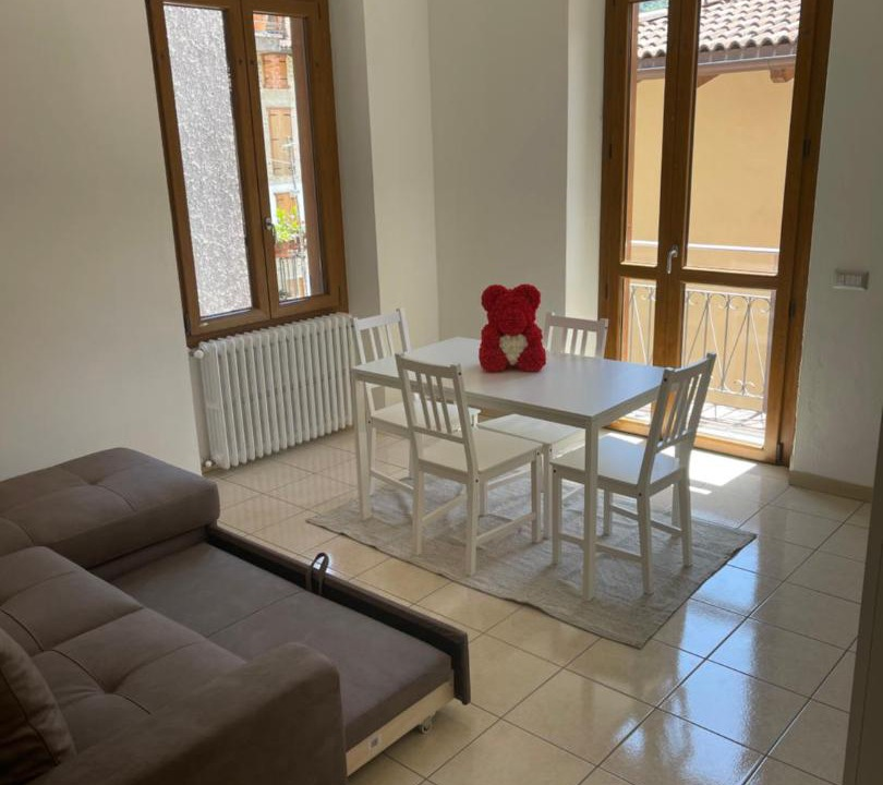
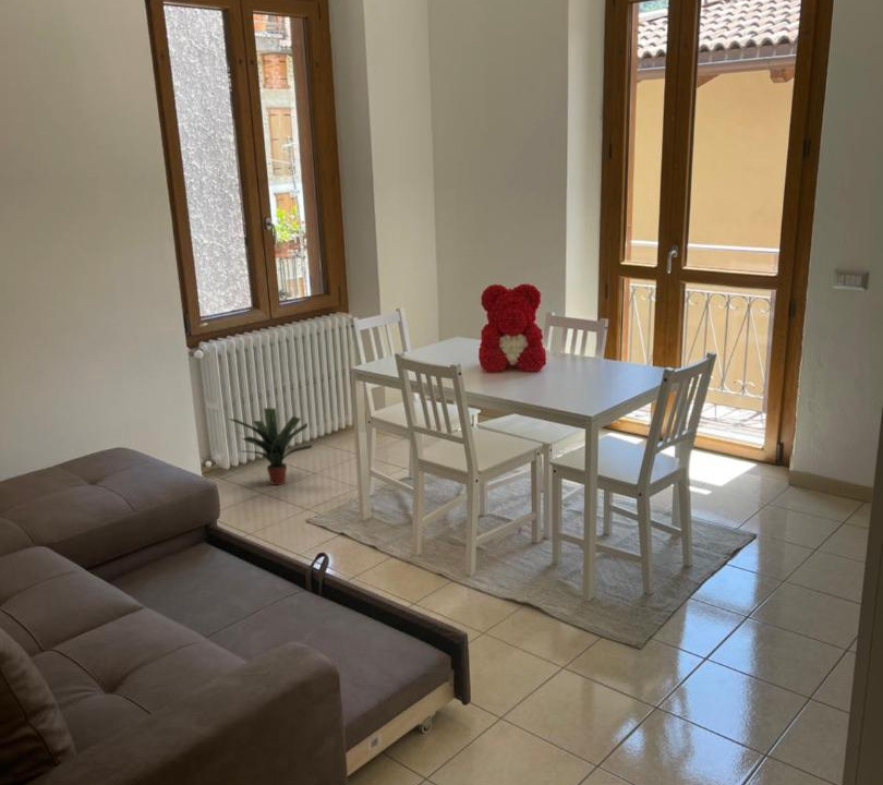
+ potted plant [227,407,314,486]
